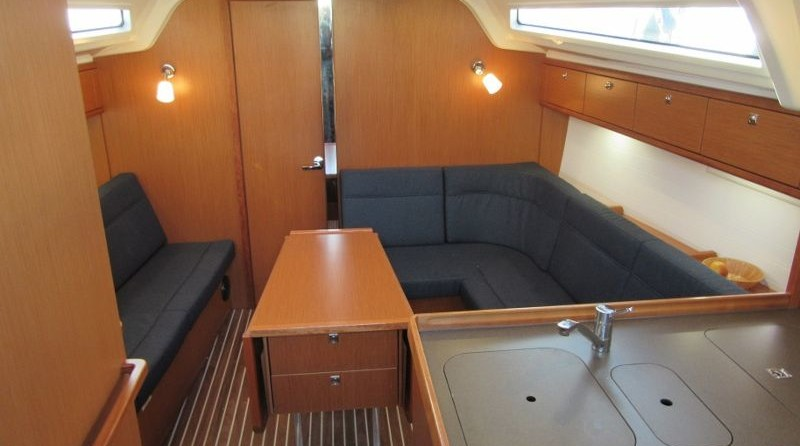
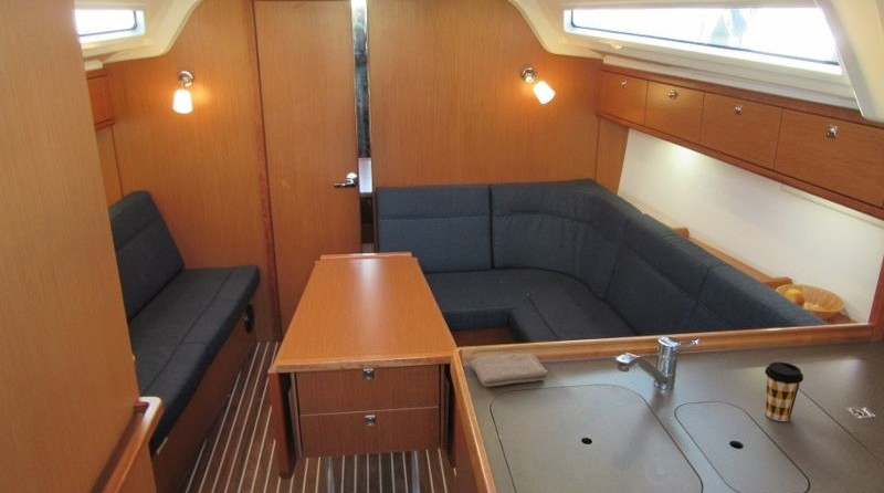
+ coffee cup [764,361,804,422]
+ washcloth [469,352,549,388]
